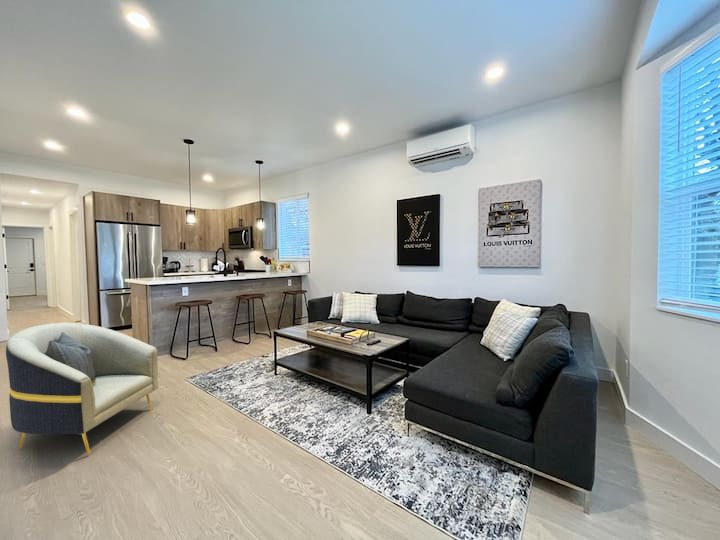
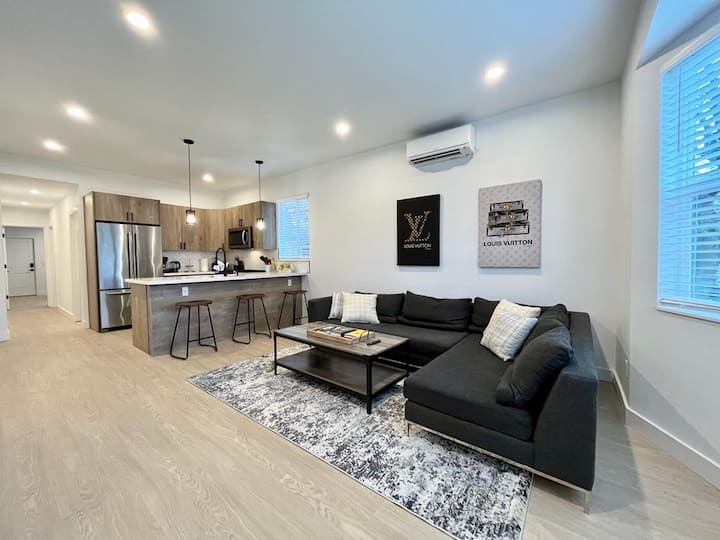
- armchair [5,322,159,455]
